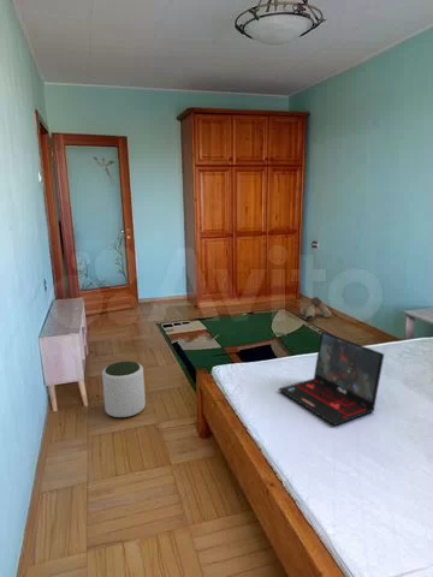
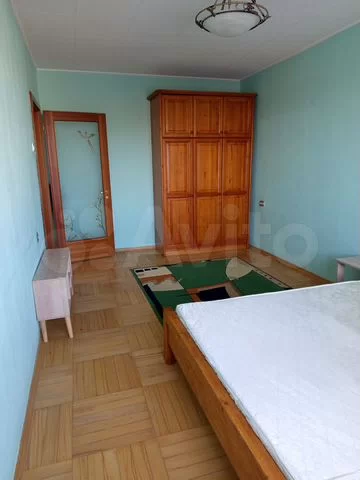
- laptop [277,329,385,427]
- plant pot [101,361,147,418]
- boots [299,296,332,321]
